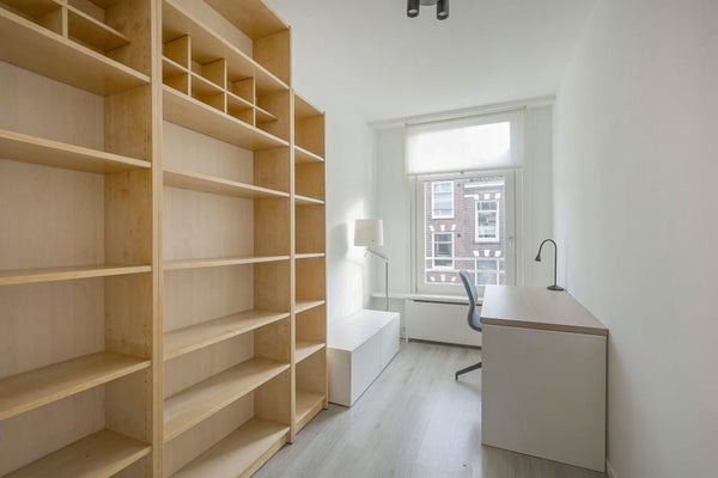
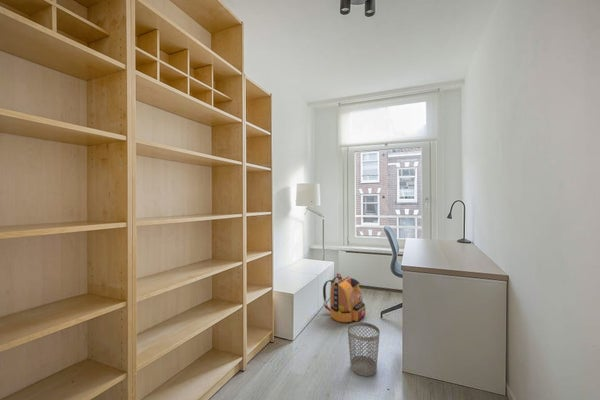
+ wastebasket [347,321,381,377]
+ backpack [322,272,366,323]
